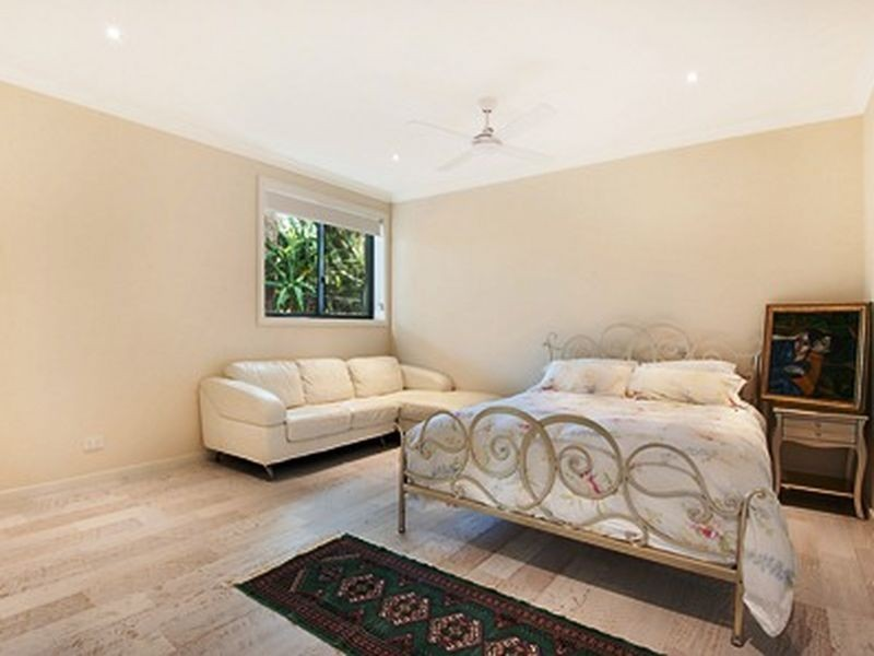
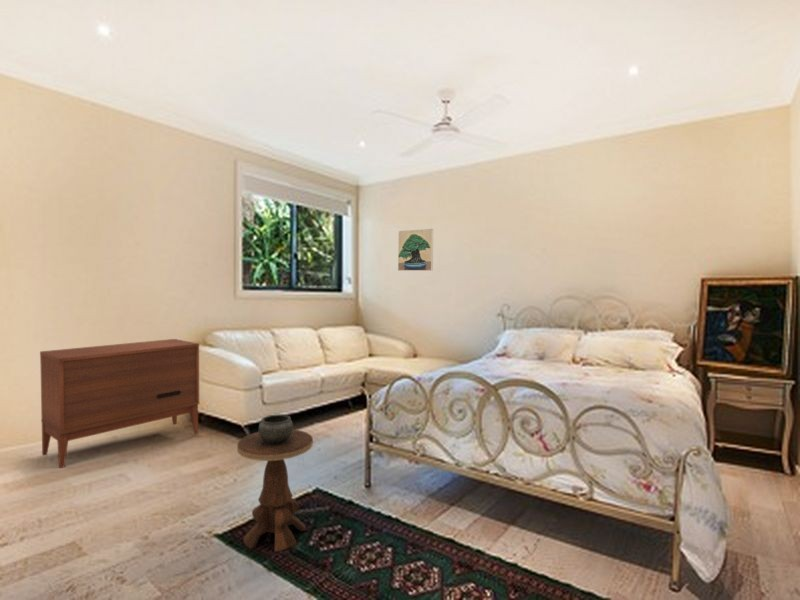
+ side table [236,413,314,552]
+ dresser [39,338,200,469]
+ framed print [397,228,434,272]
